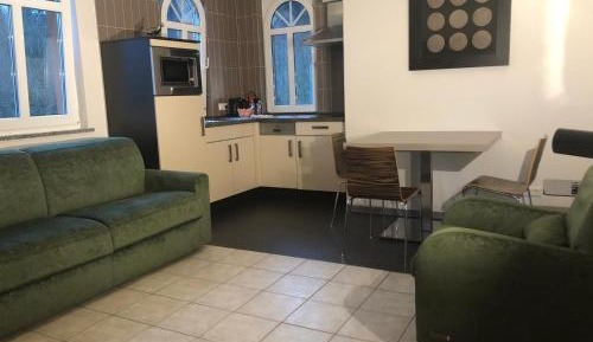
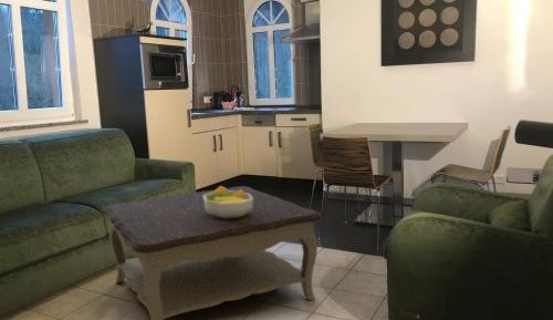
+ fruit bowl [204,185,253,218]
+ coffee table [101,185,323,320]
